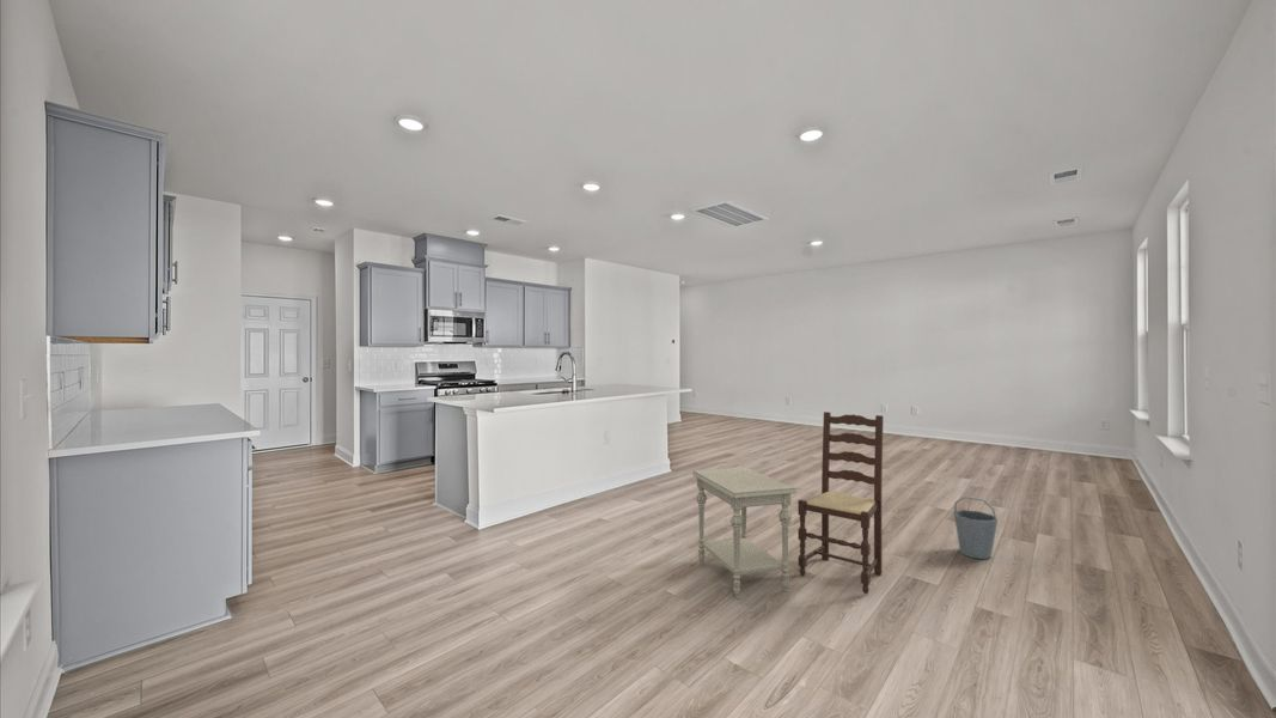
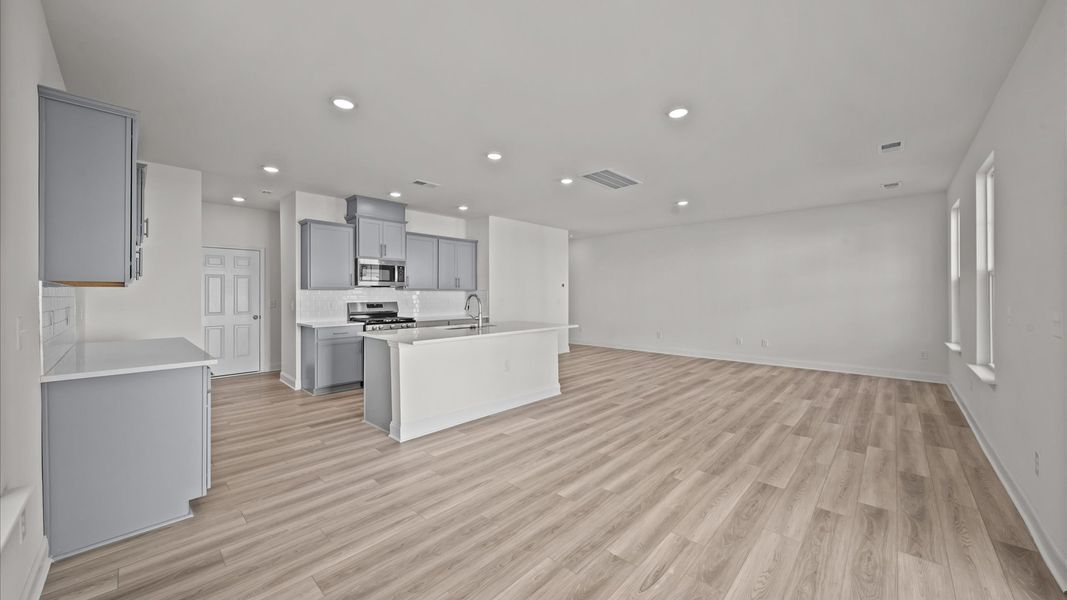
- side table [691,466,798,600]
- dining chair [796,410,885,595]
- bucket [953,495,999,560]
